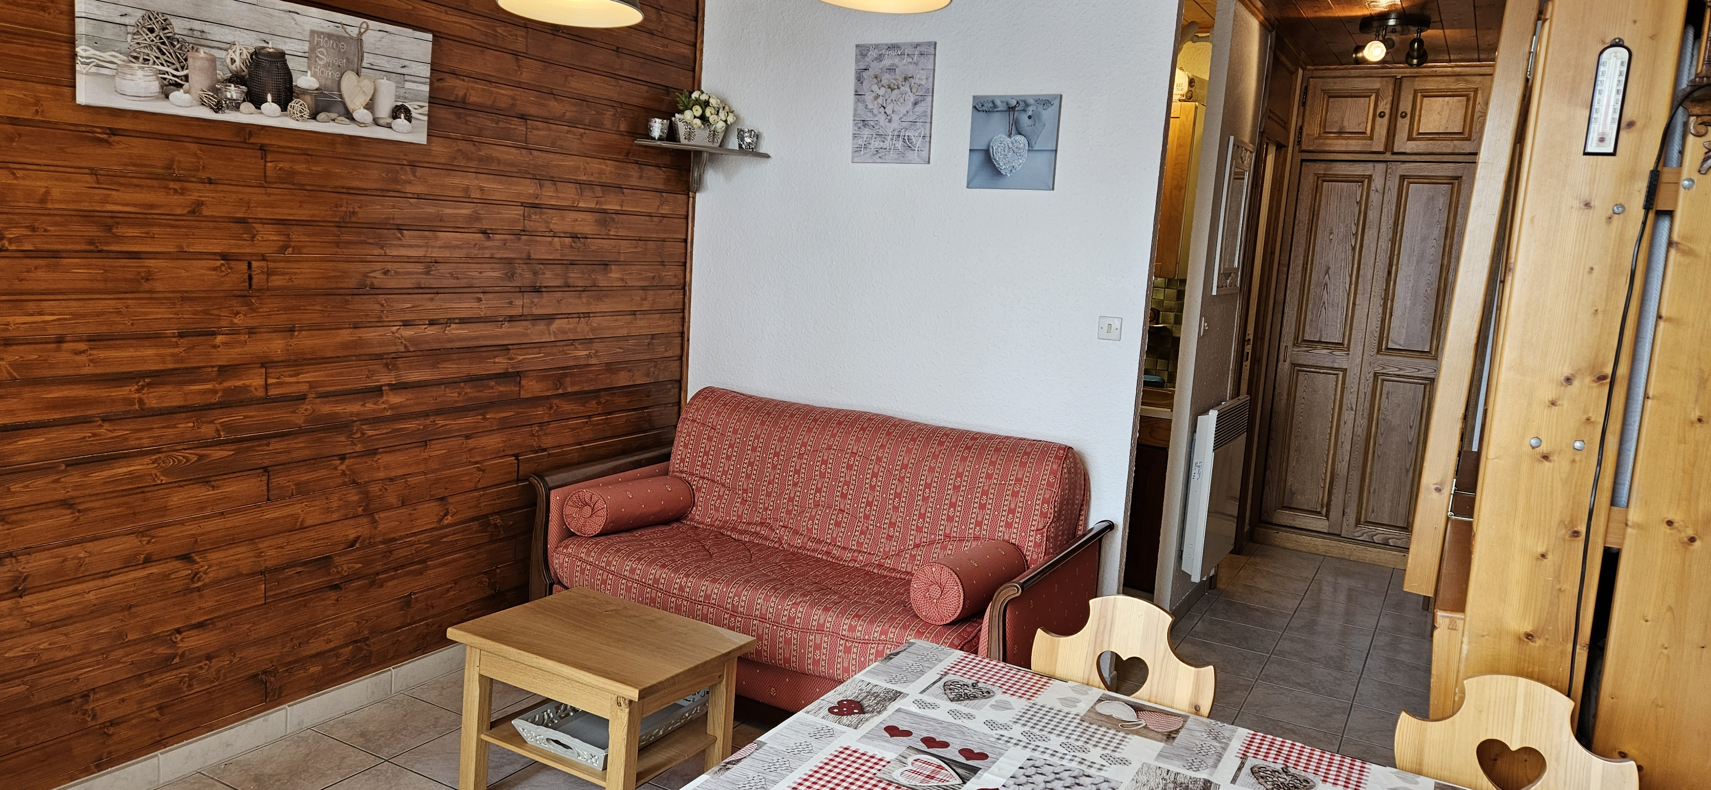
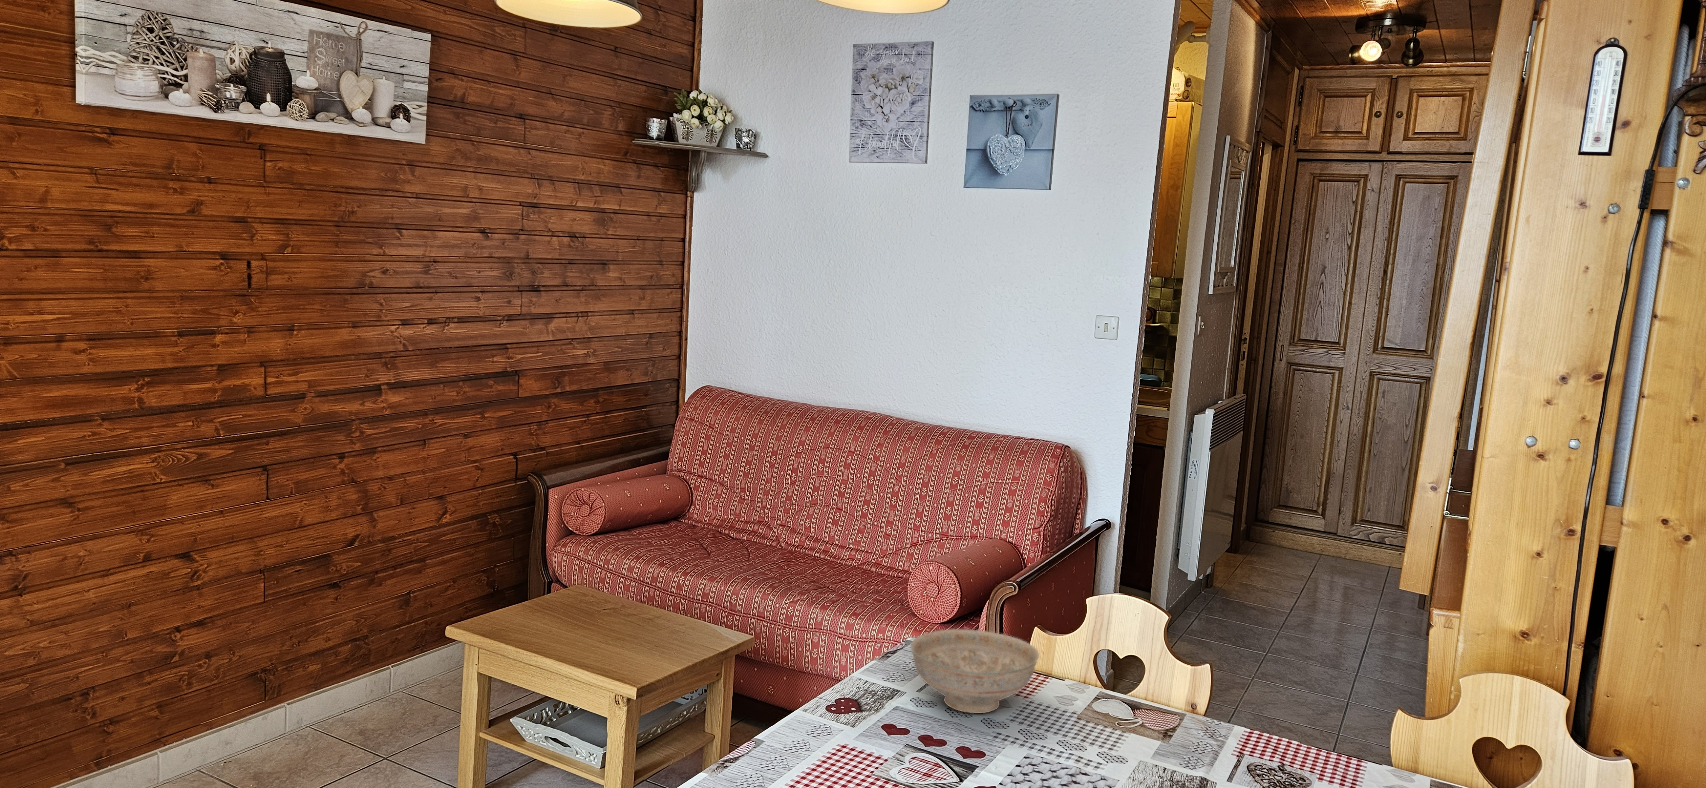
+ decorative bowl [911,629,1040,714]
